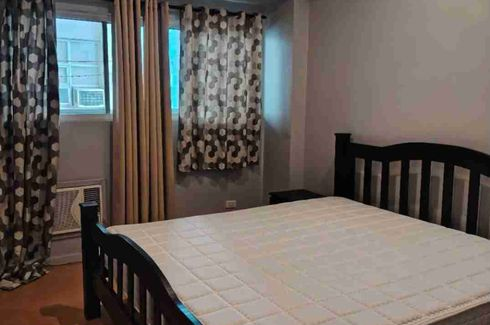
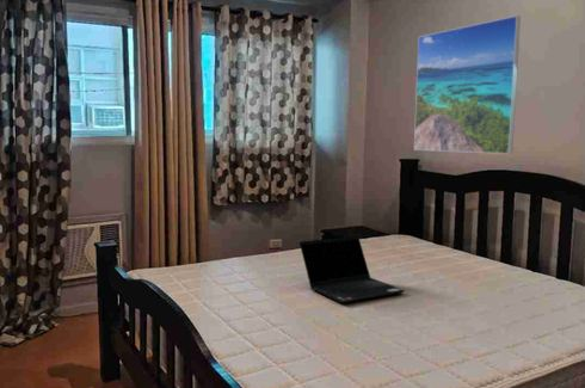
+ laptop computer [298,235,406,304]
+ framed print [413,14,522,155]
